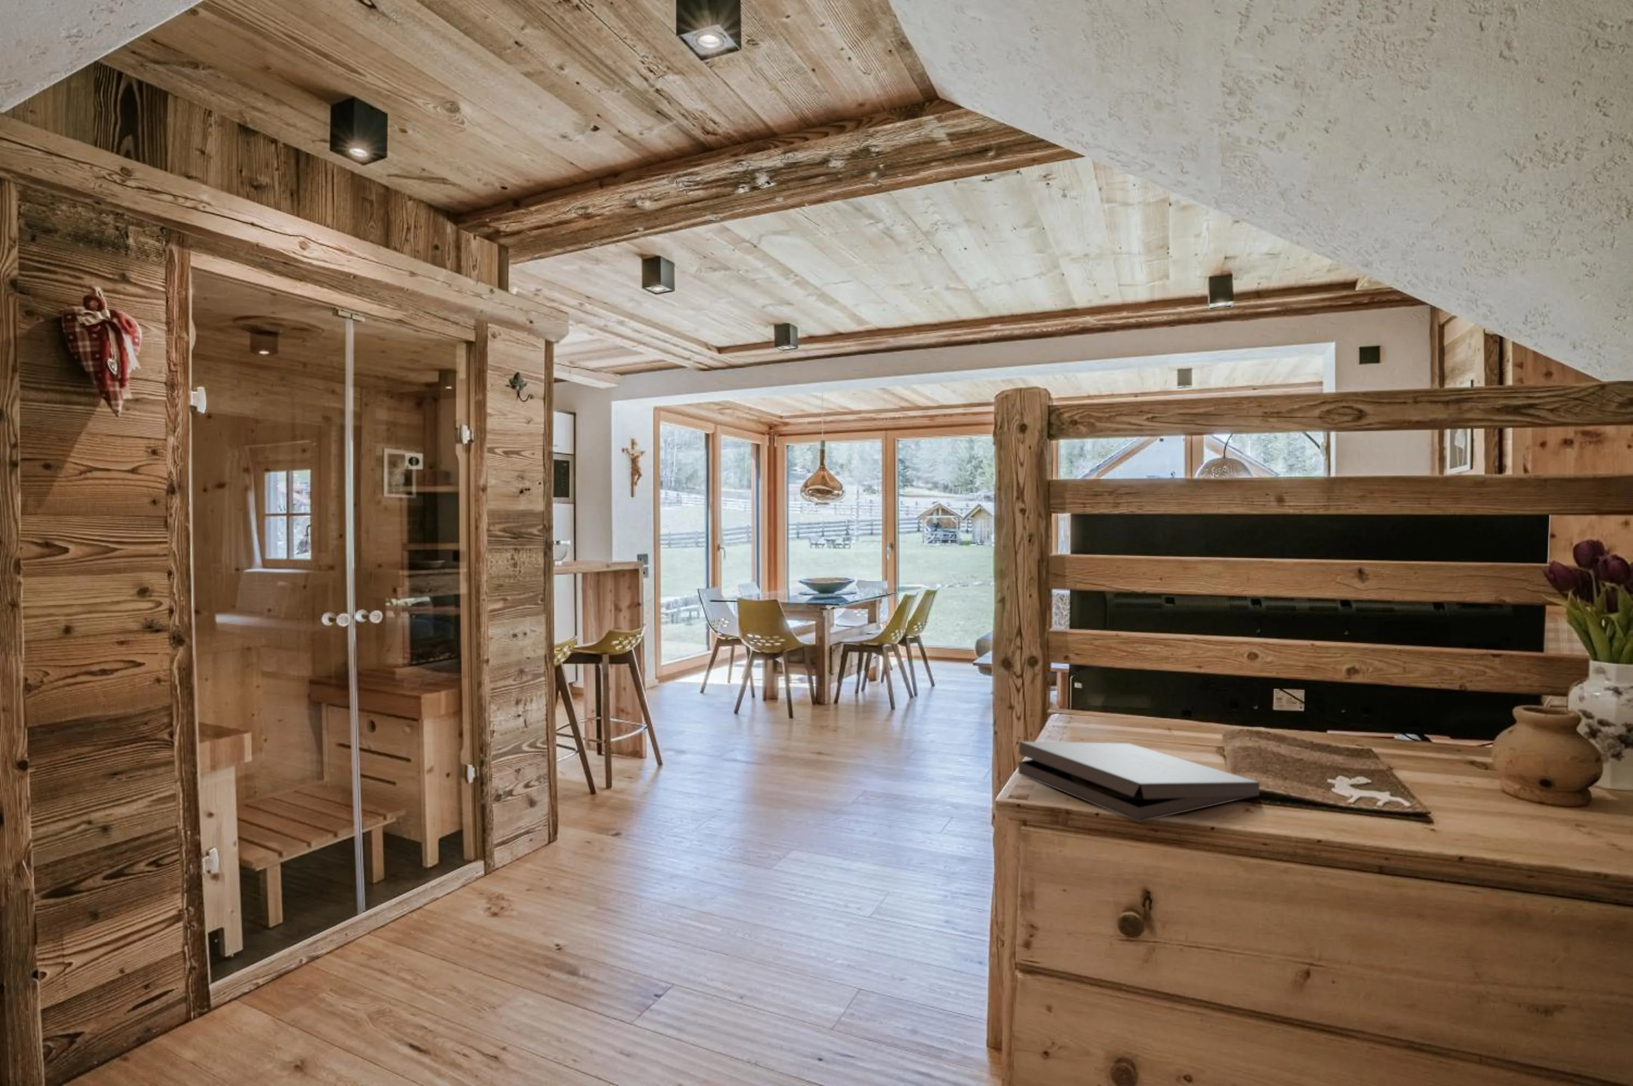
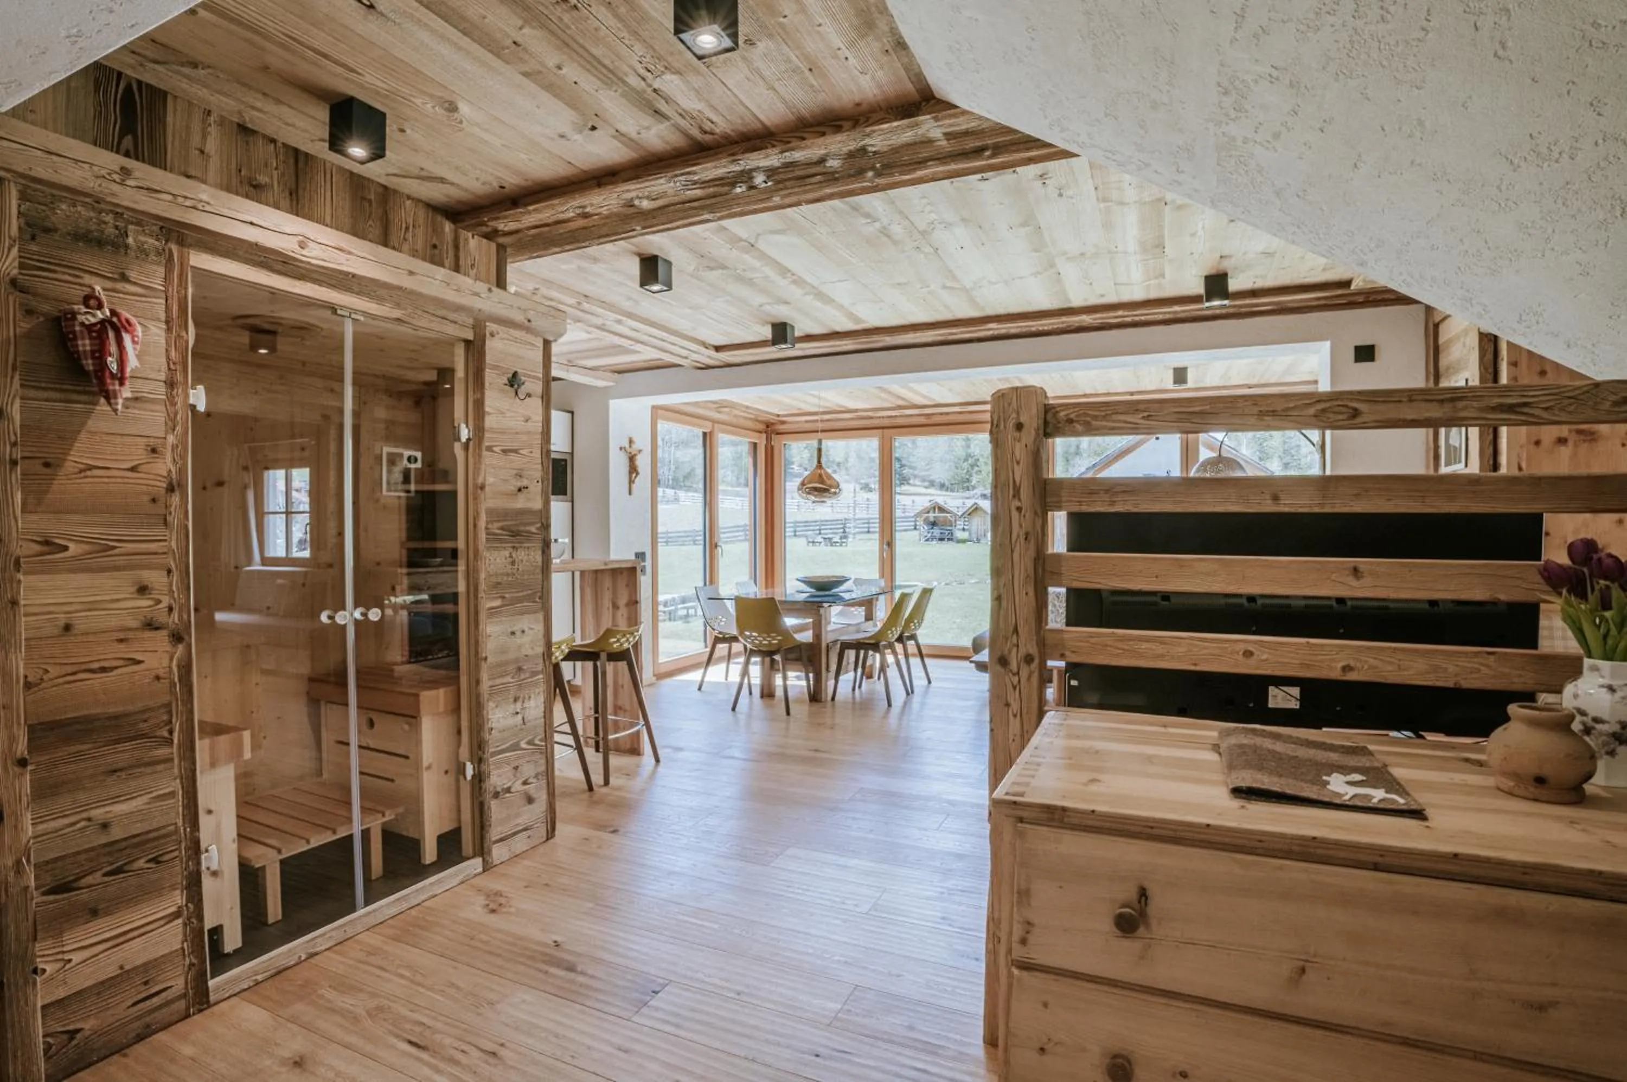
- pizza box [1018,741,1260,823]
